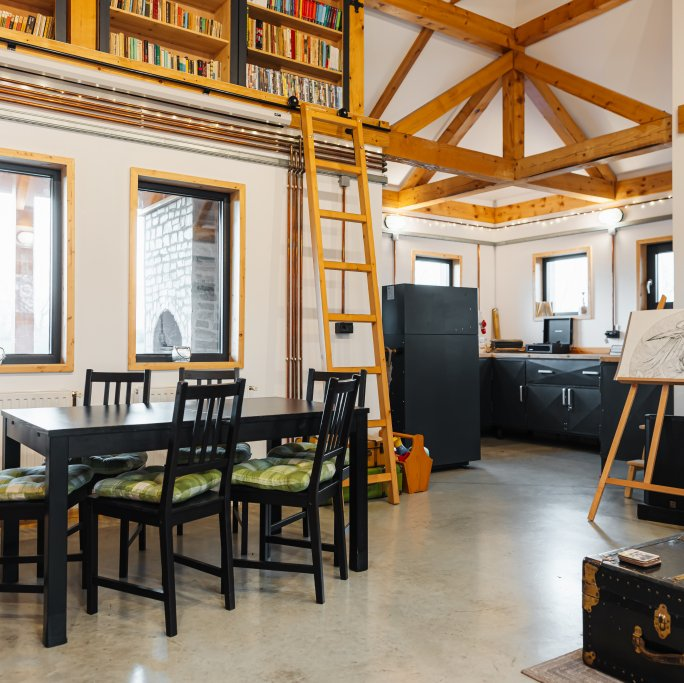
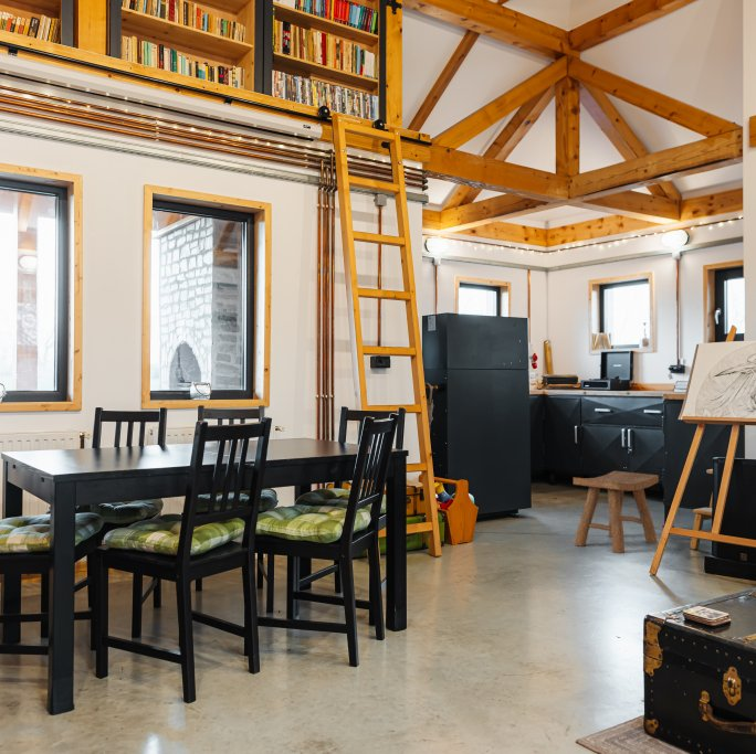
+ stool [573,470,660,554]
